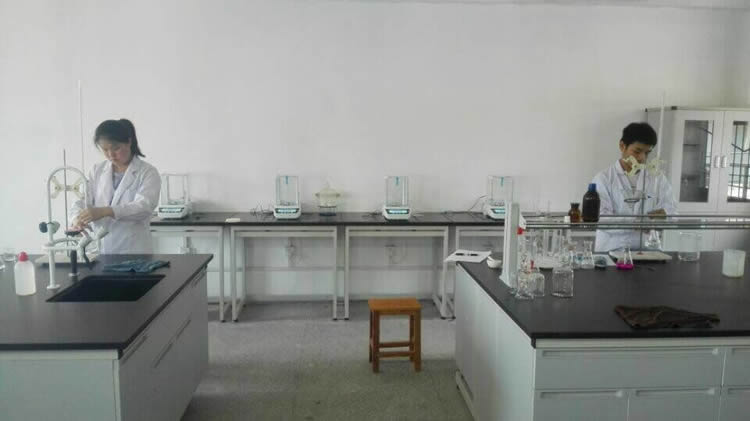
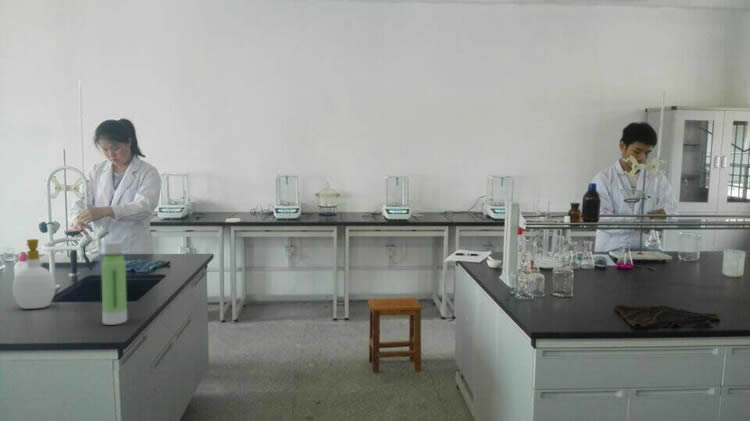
+ water bottle [100,240,128,326]
+ soap bottle [11,238,57,310]
